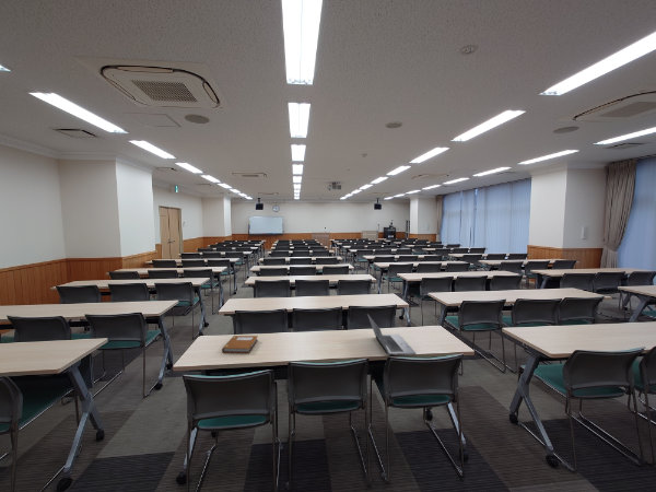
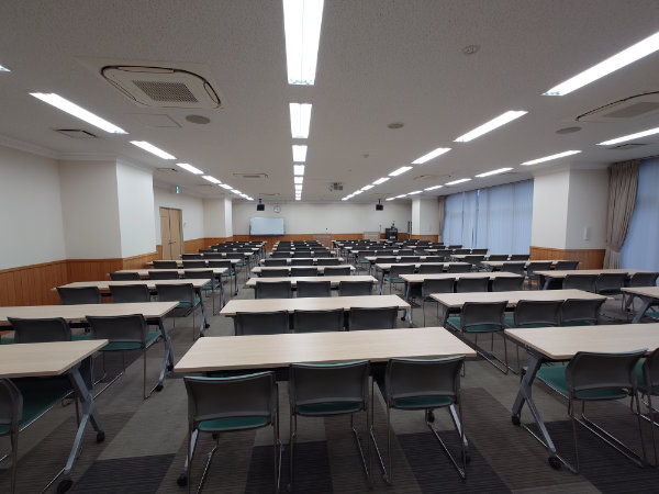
- notebook [221,335,259,354]
- laptop [366,313,417,356]
